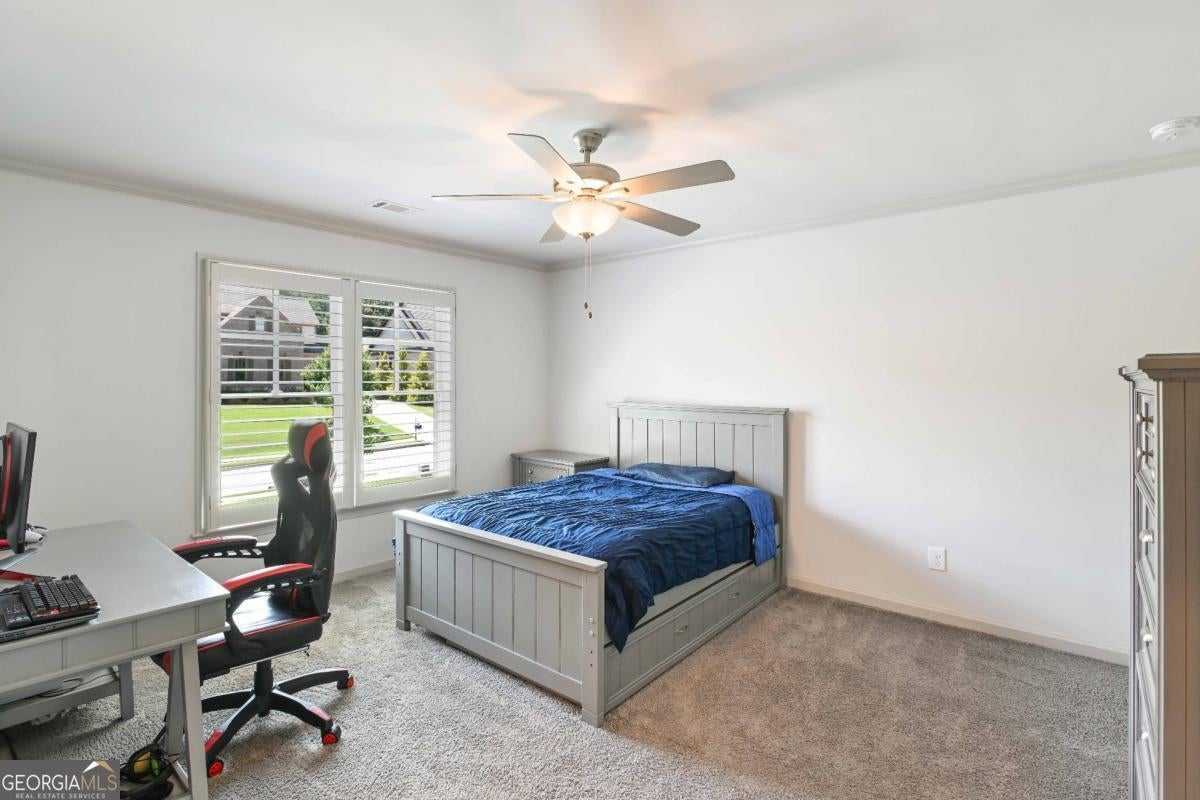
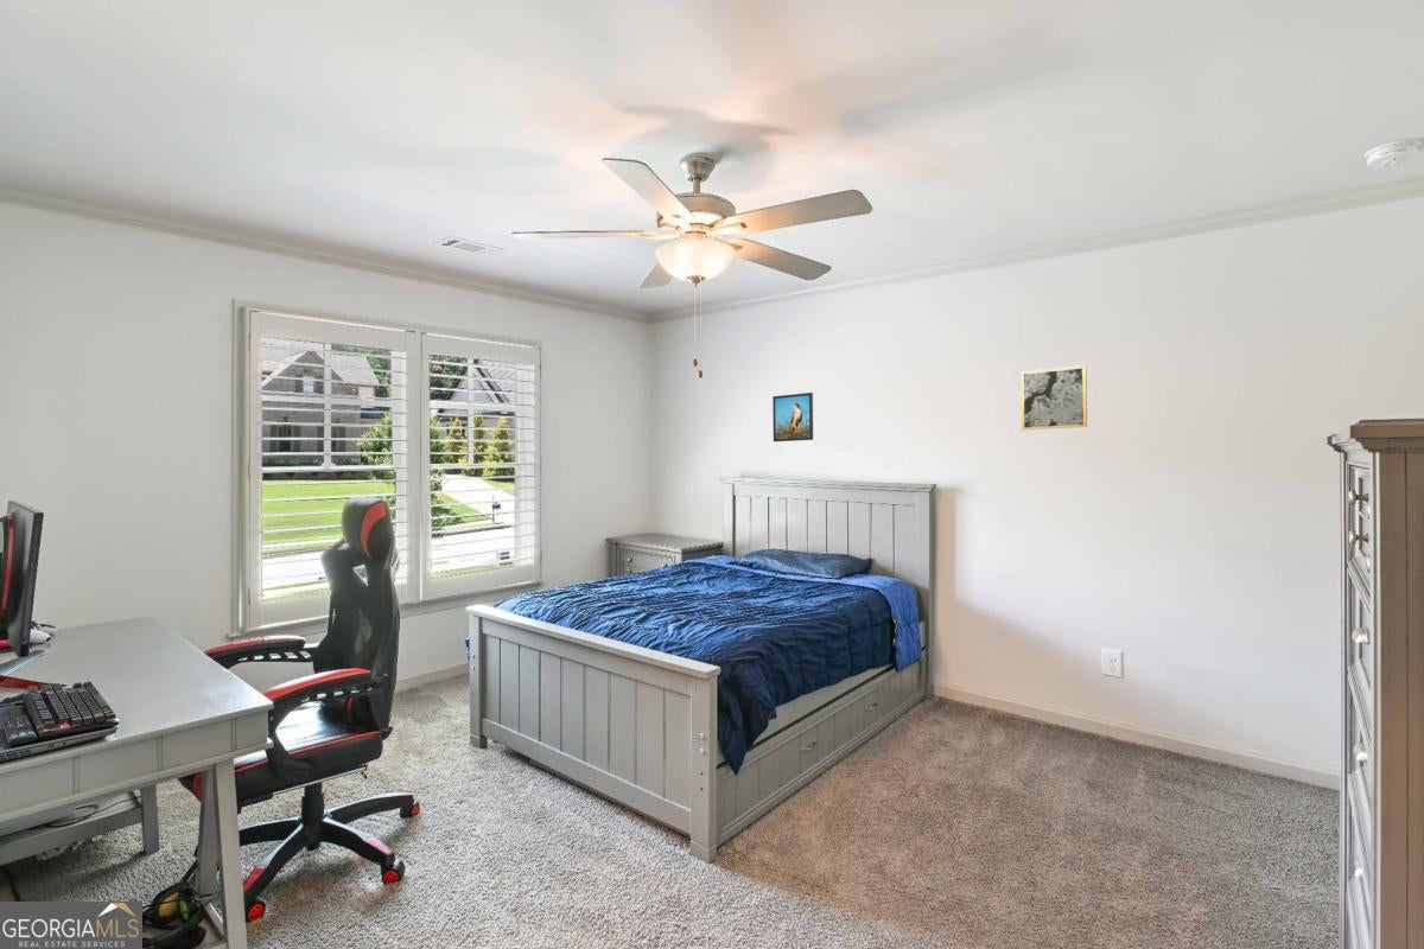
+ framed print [771,391,814,442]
+ wall art [1021,364,1088,431]
